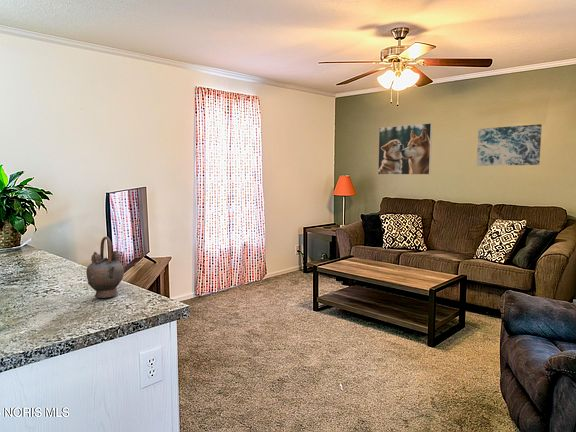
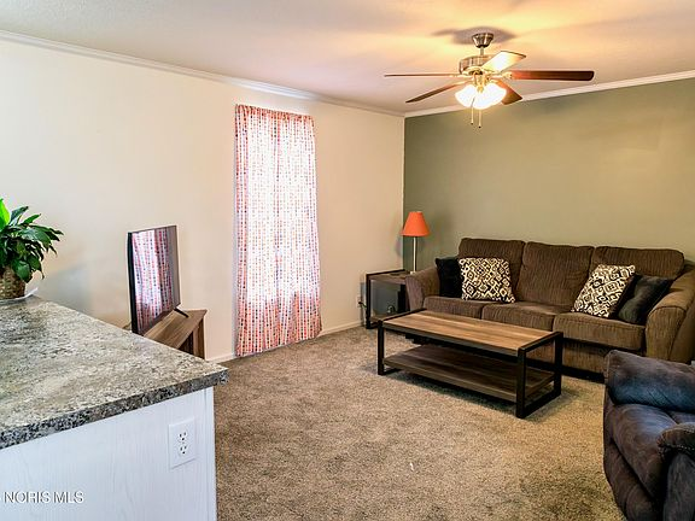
- teapot [85,236,125,299]
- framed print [377,122,433,176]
- wall art [476,123,543,167]
